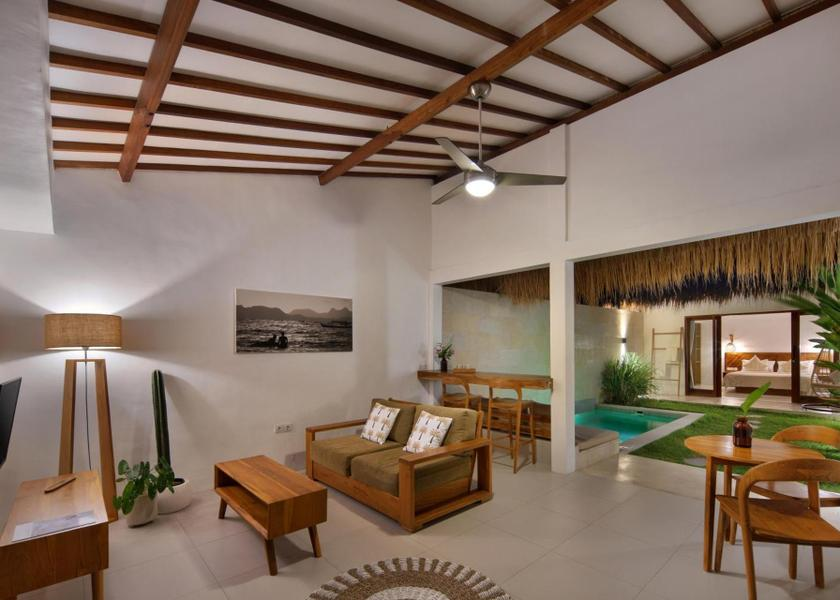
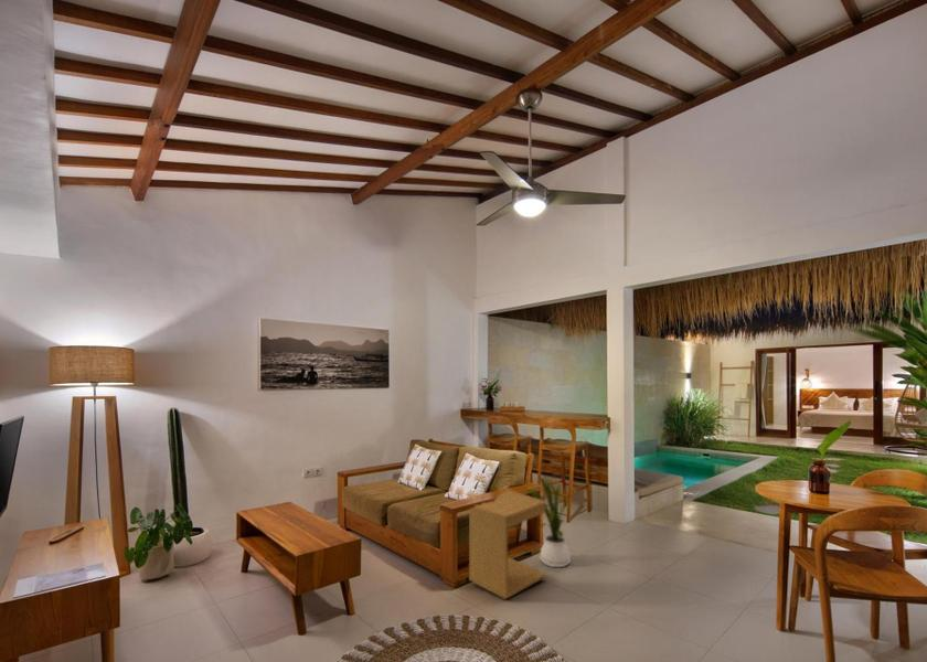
+ house plant [523,476,578,568]
+ side table [468,489,547,600]
